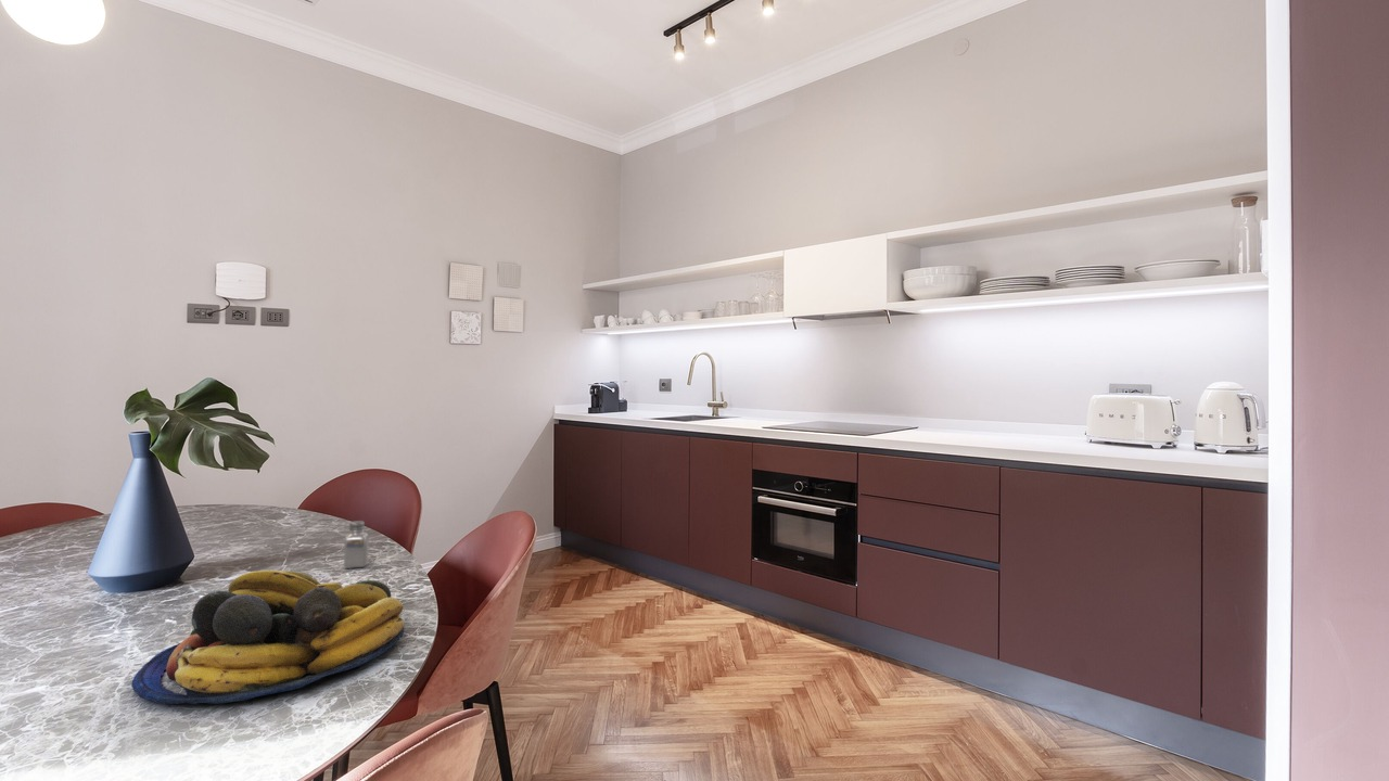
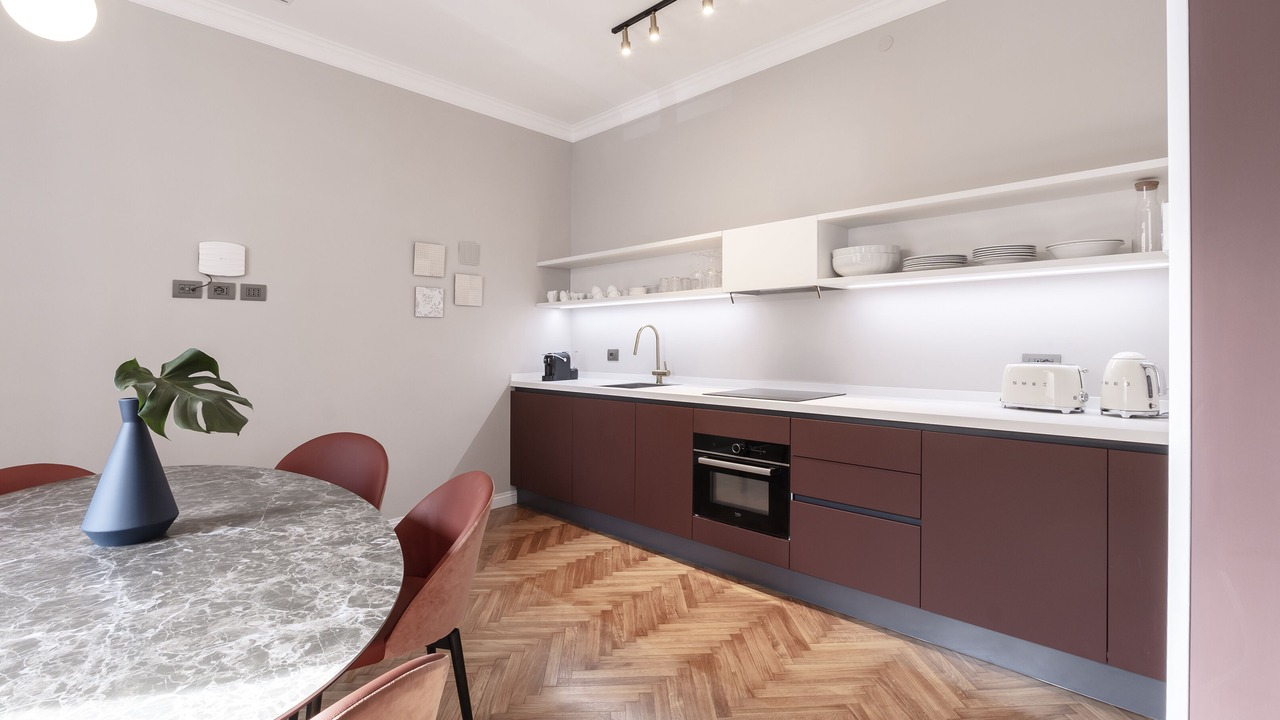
- fruit bowl [131,569,405,705]
- saltshaker [343,520,370,569]
